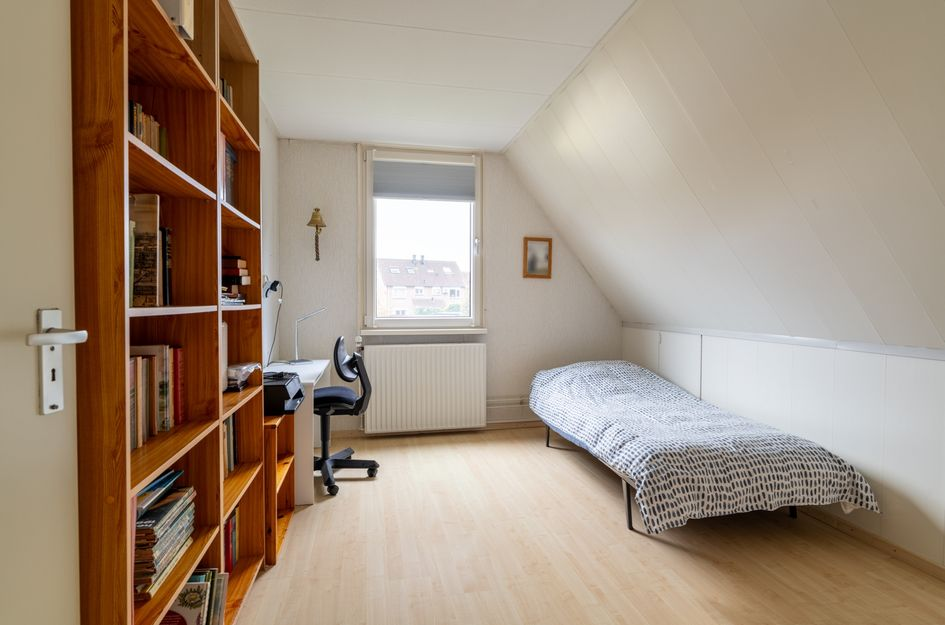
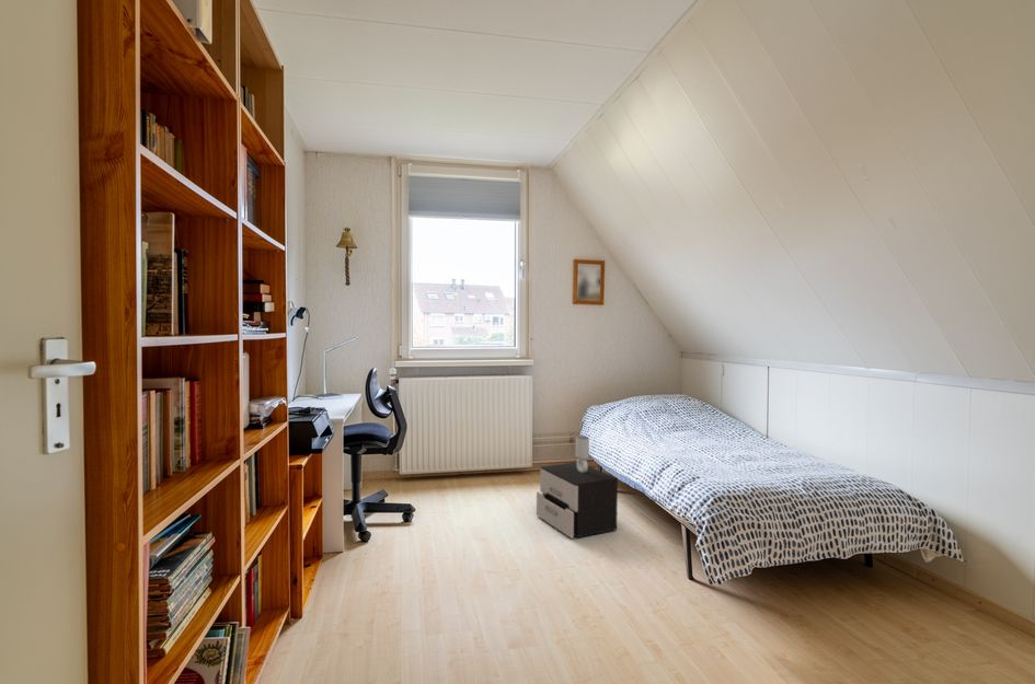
+ nightstand [536,434,619,540]
